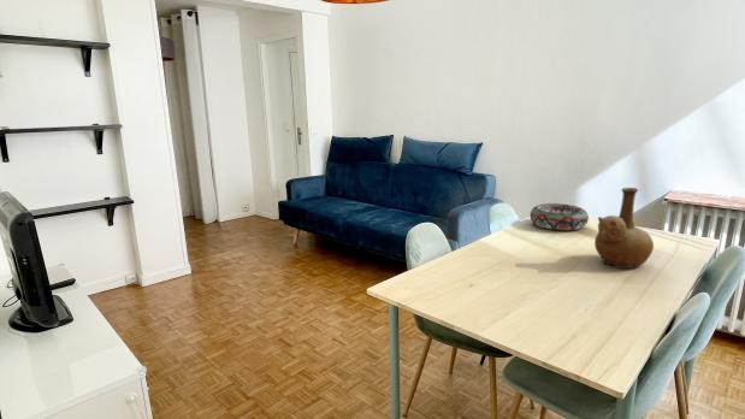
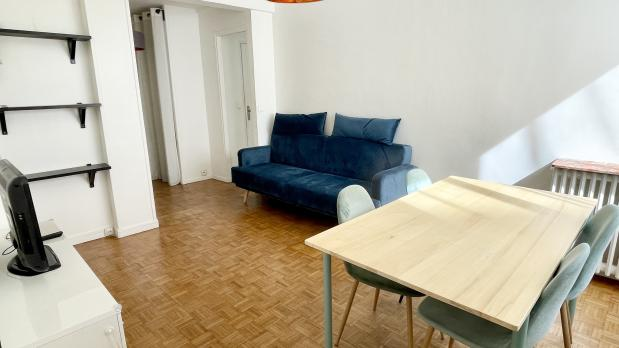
- vase [593,187,655,270]
- decorative bowl [530,202,590,231]
